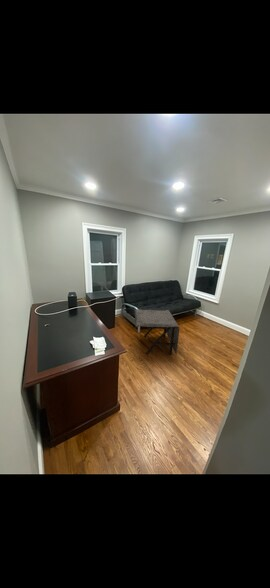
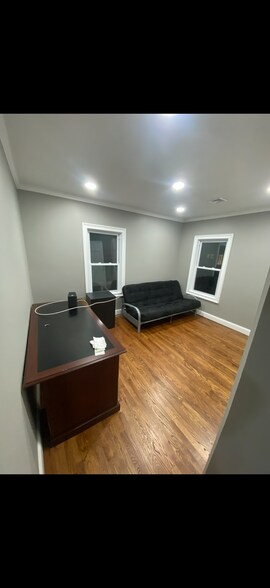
- side table [134,308,180,356]
